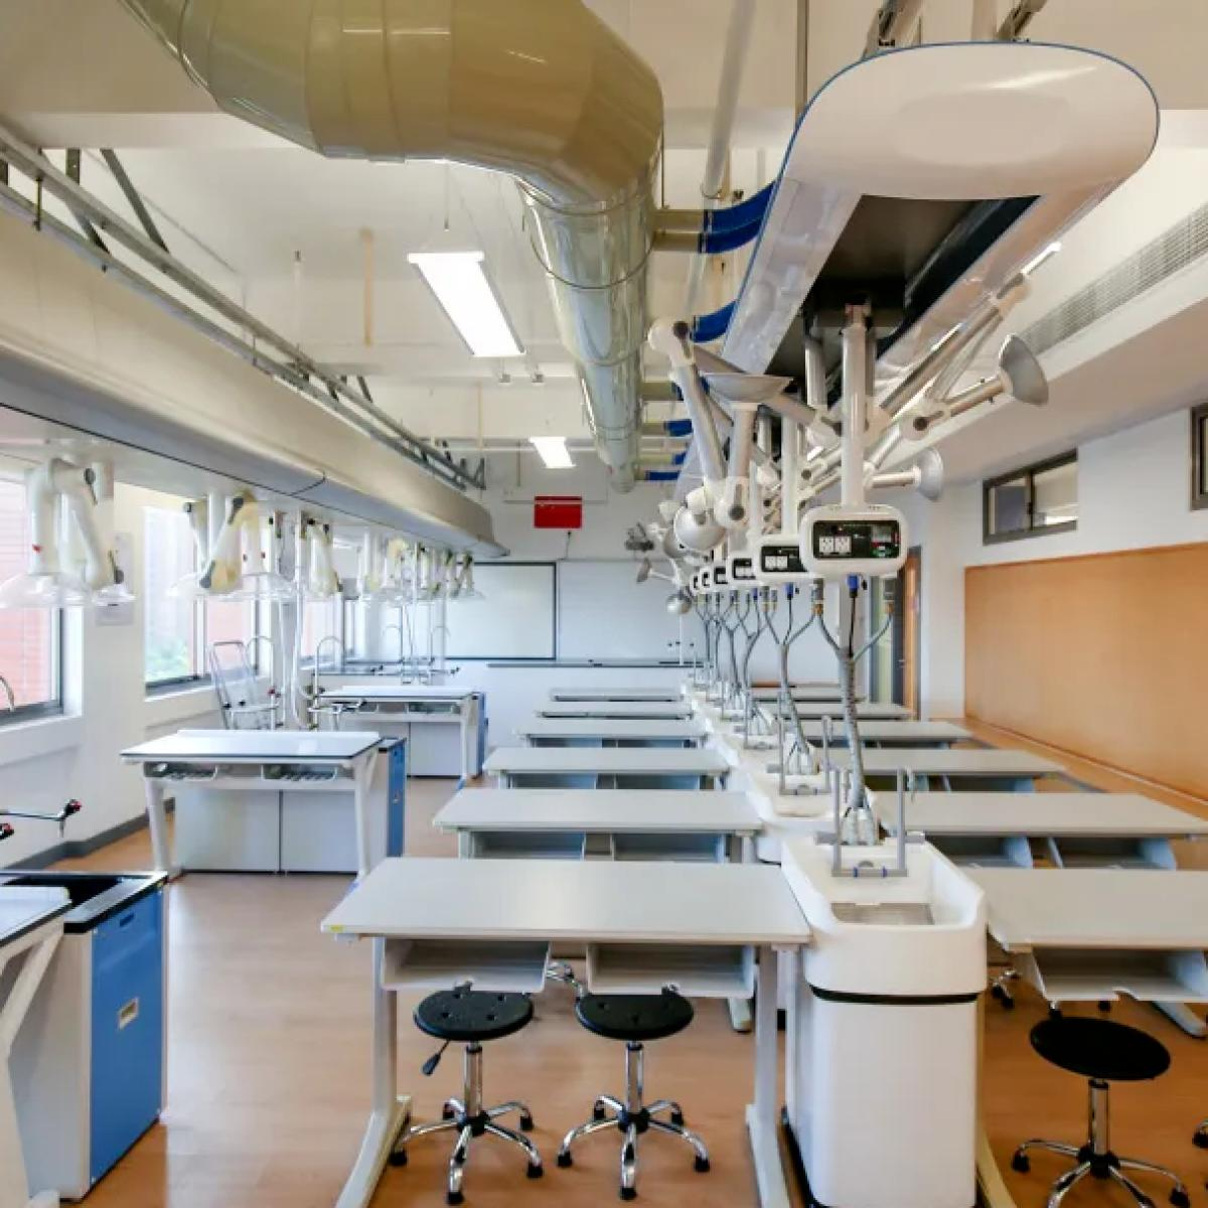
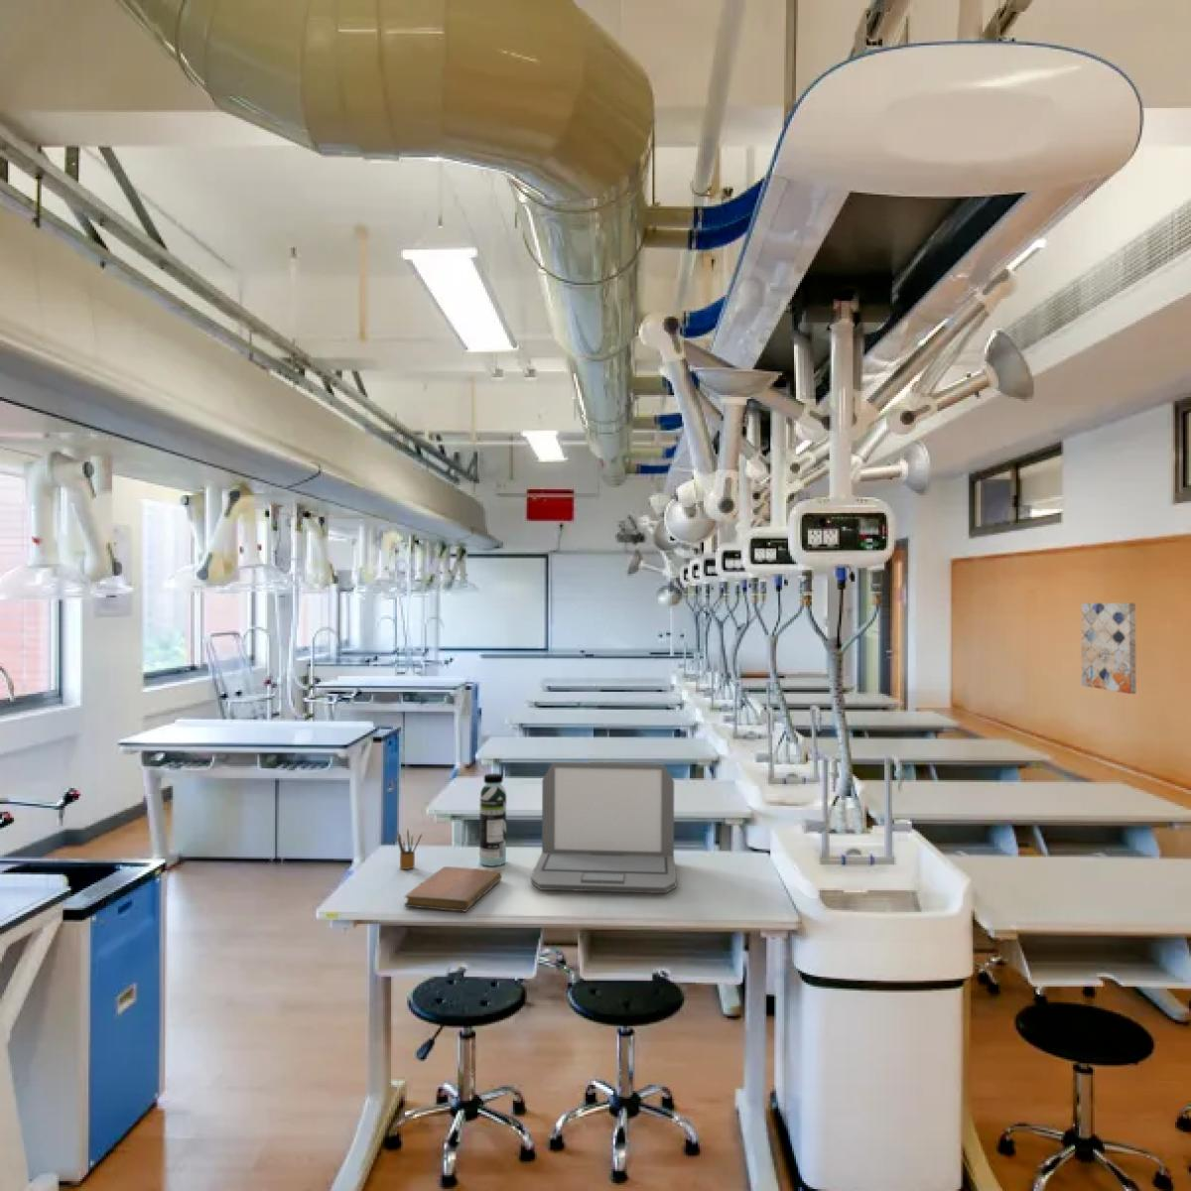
+ water bottle [479,772,507,867]
+ wall art [1081,601,1138,695]
+ laptop [529,761,677,894]
+ notebook [402,866,502,912]
+ pencil box [396,829,423,870]
